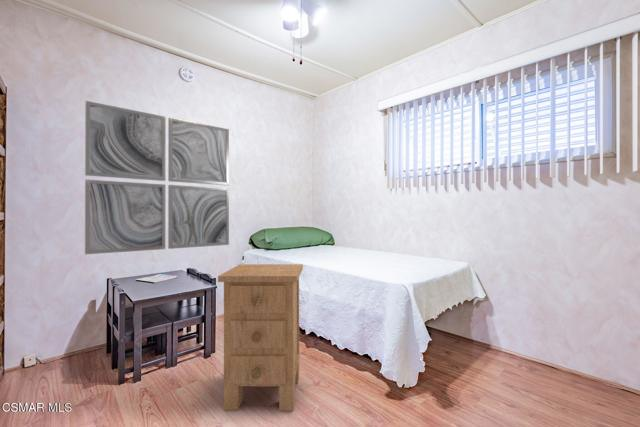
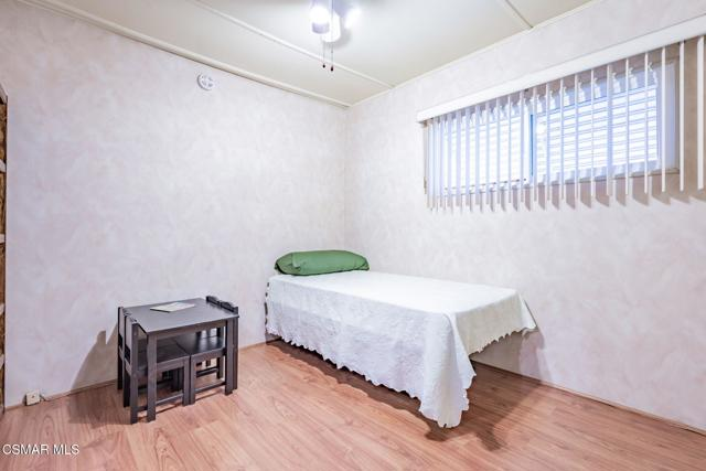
- wall art [84,100,230,255]
- nightstand [217,263,304,412]
